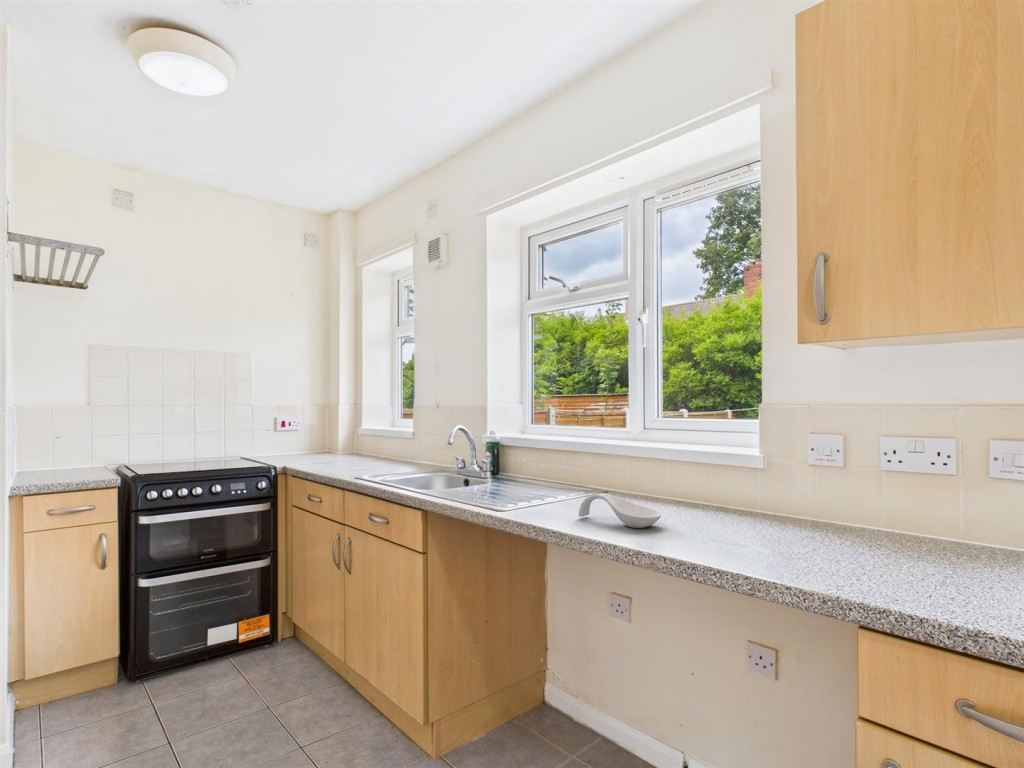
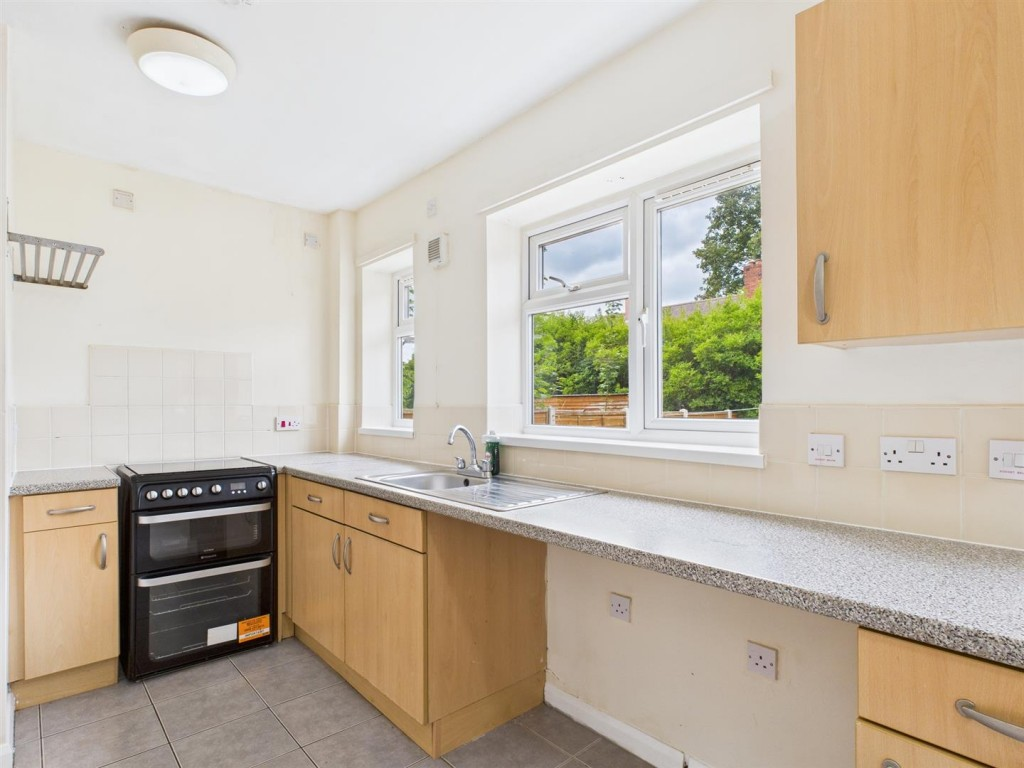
- spoon rest [578,492,662,529]
